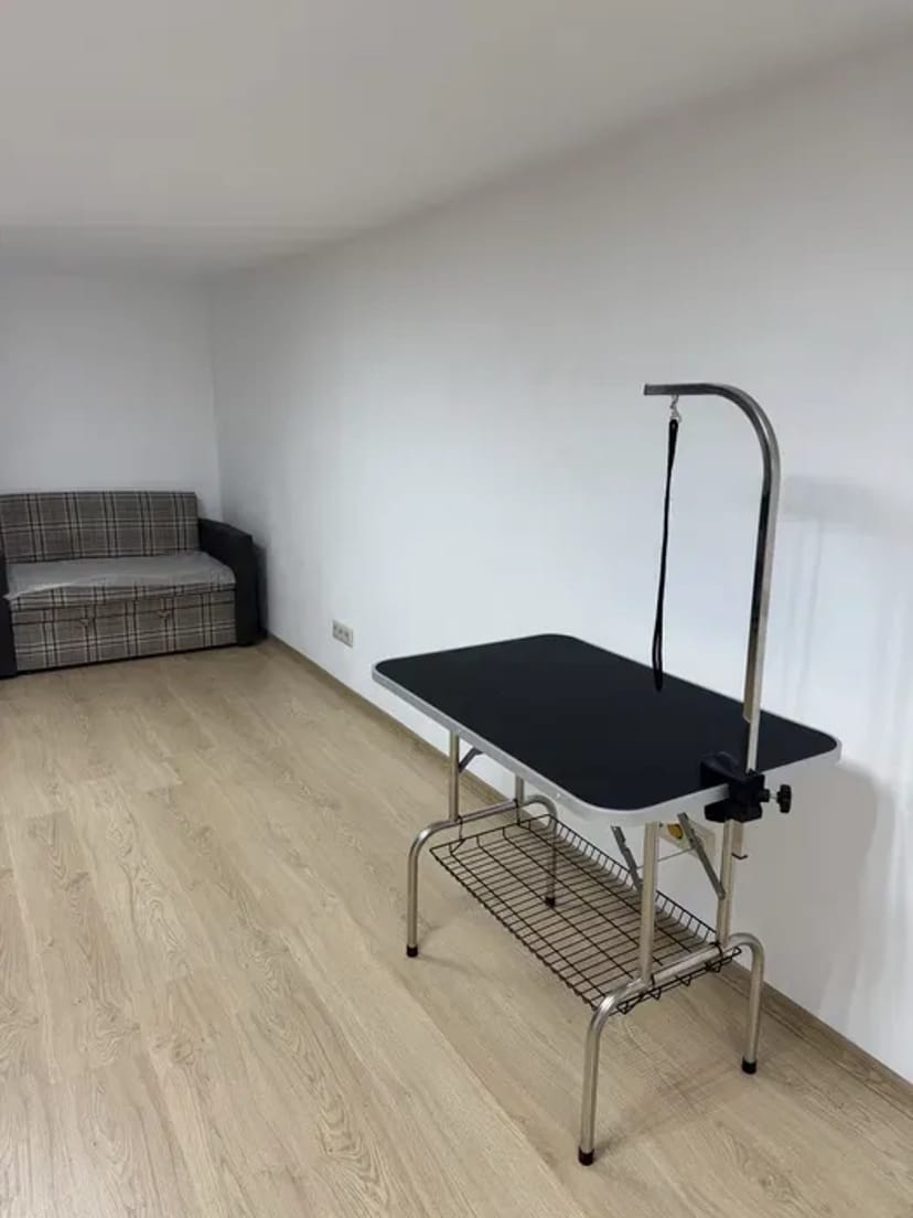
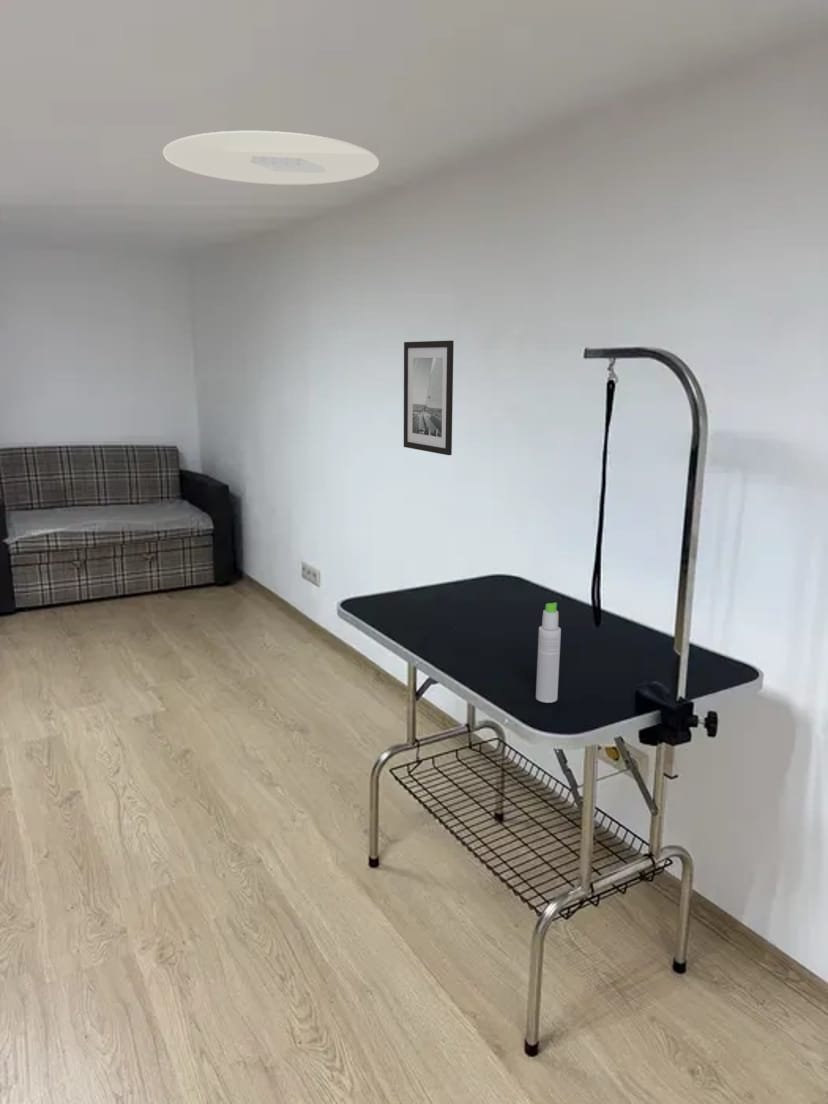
+ wall art [403,340,455,456]
+ bottle [535,602,562,704]
+ ceiling light [162,130,380,186]
